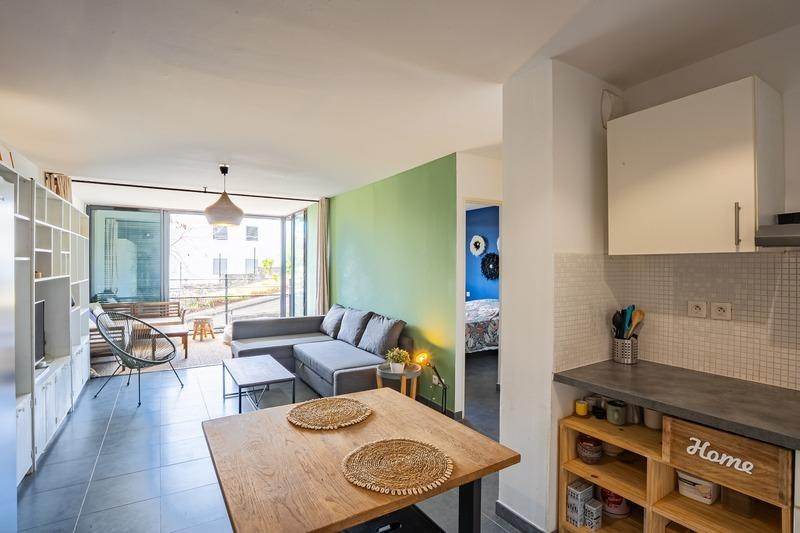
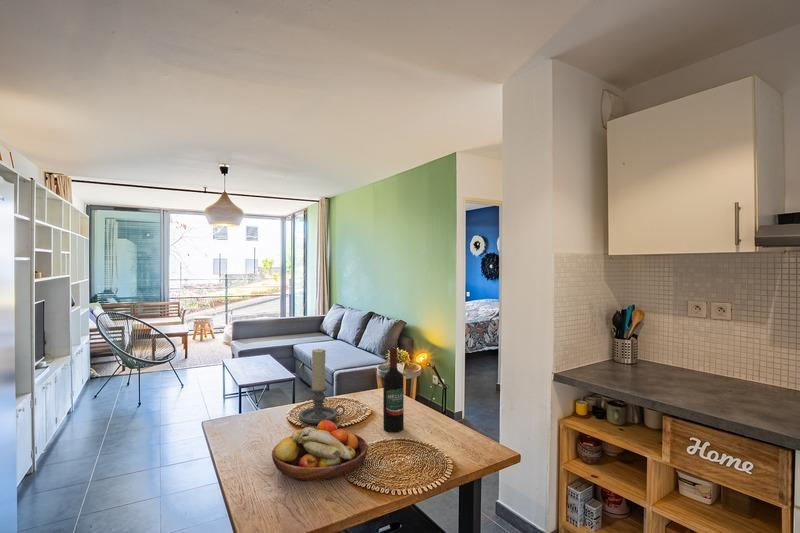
+ fruit bowl [271,420,368,482]
+ candle holder [298,348,346,425]
+ wine bottle [382,347,405,433]
